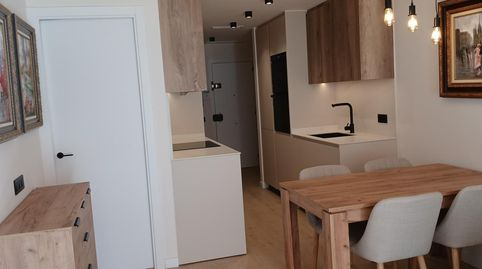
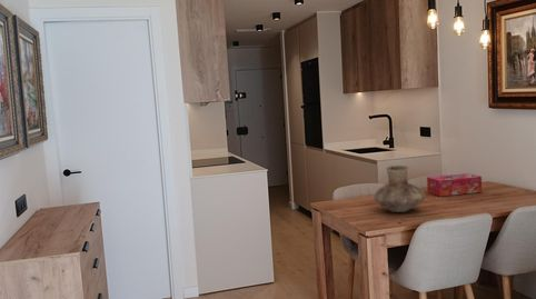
+ tissue box [426,172,483,198]
+ vase [373,165,426,213]
